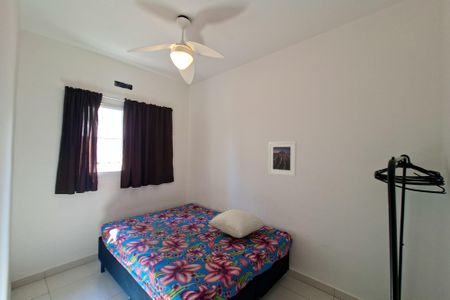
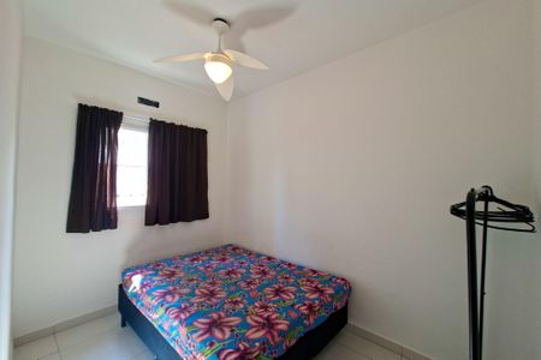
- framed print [267,140,297,177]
- pillow [208,208,266,239]
